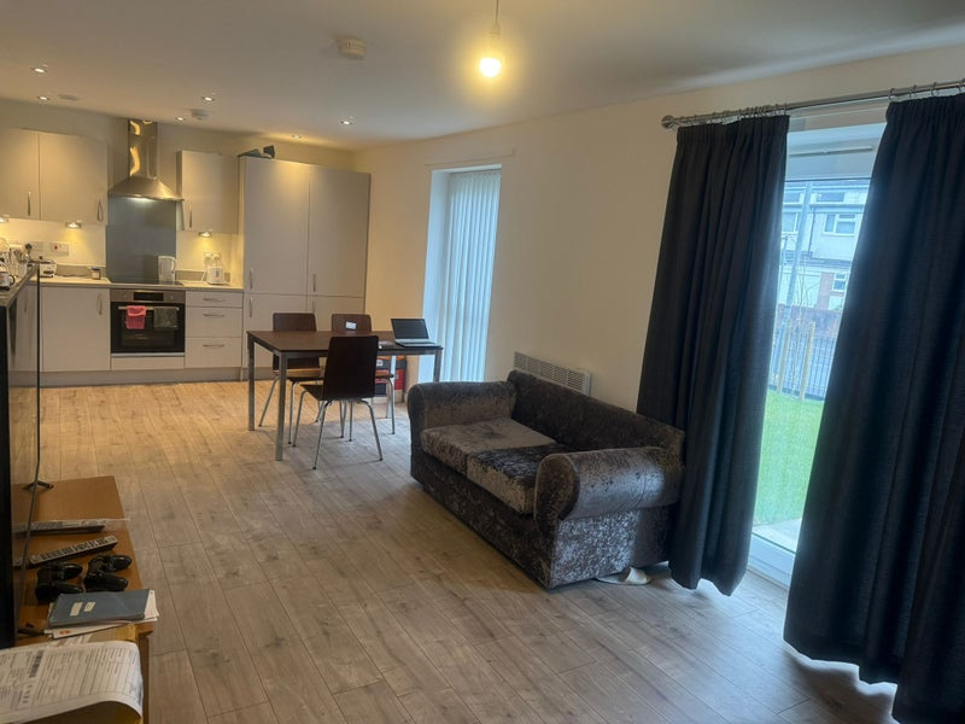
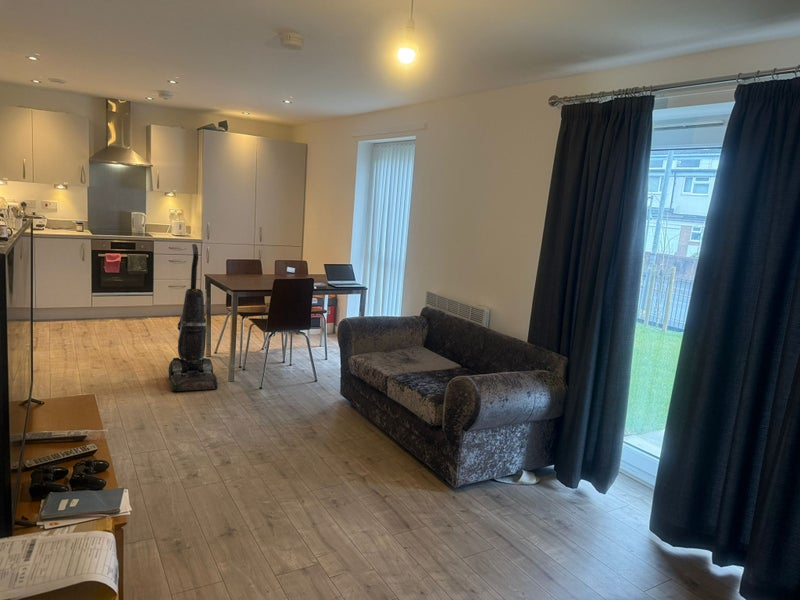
+ vacuum cleaner [168,243,219,392]
